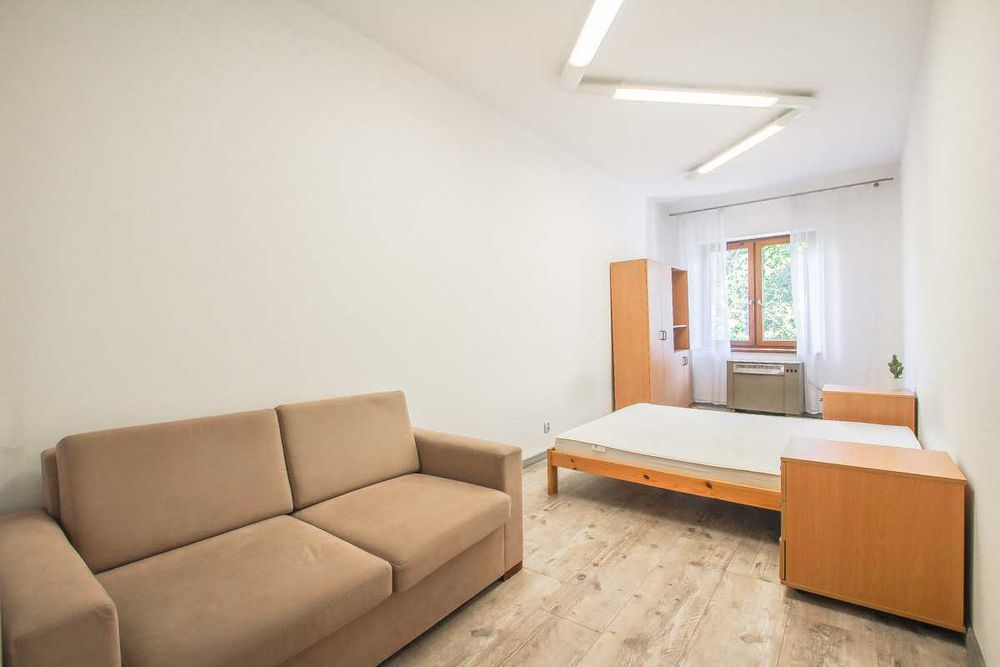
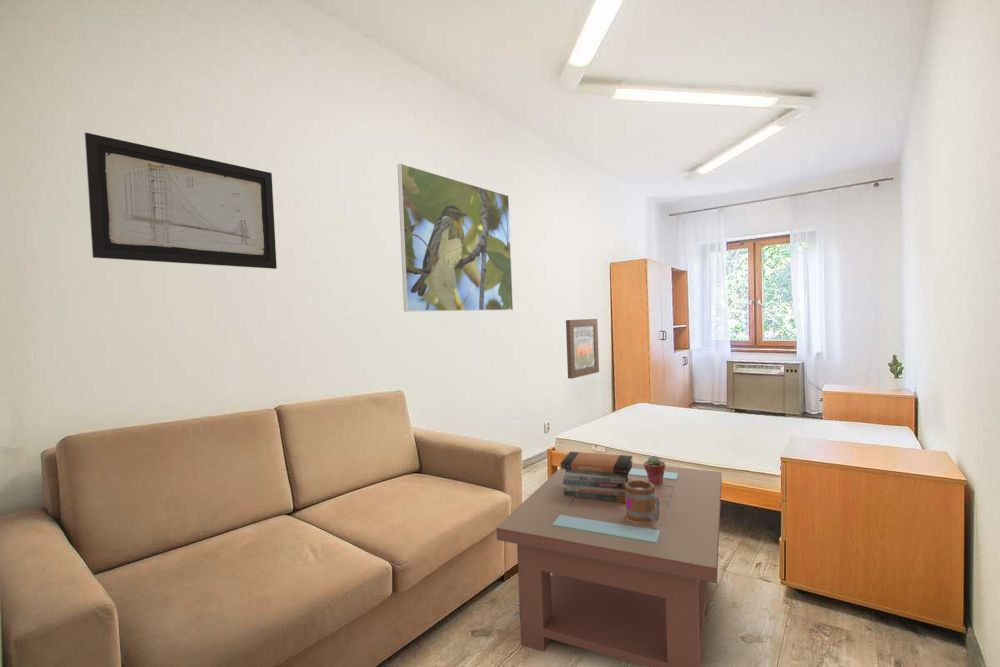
+ wall art [84,131,278,270]
+ book stack [560,451,634,504]
+ coffee table [495,462,723,667]
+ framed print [397,163,514,313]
+ potted succulent [643,455,666,484]
+ wall art [565,318,600,380]
+ mug [624,480,660,523]
